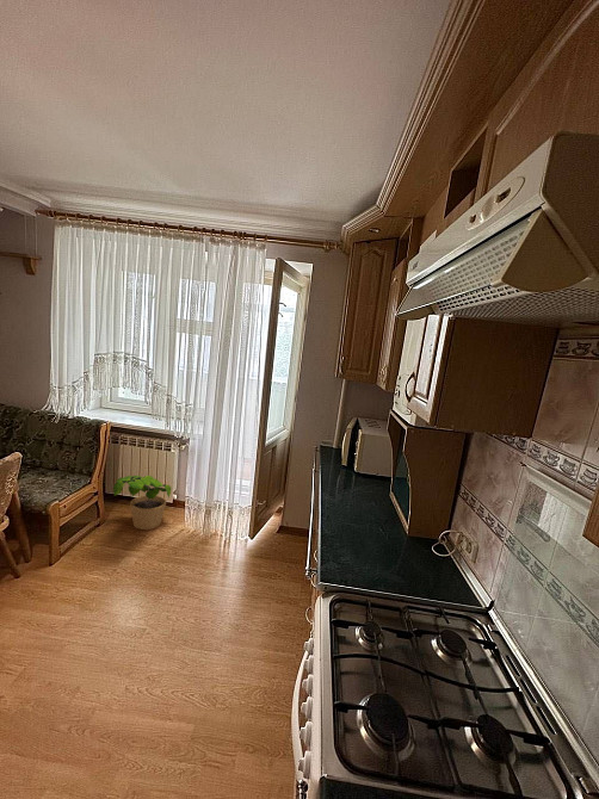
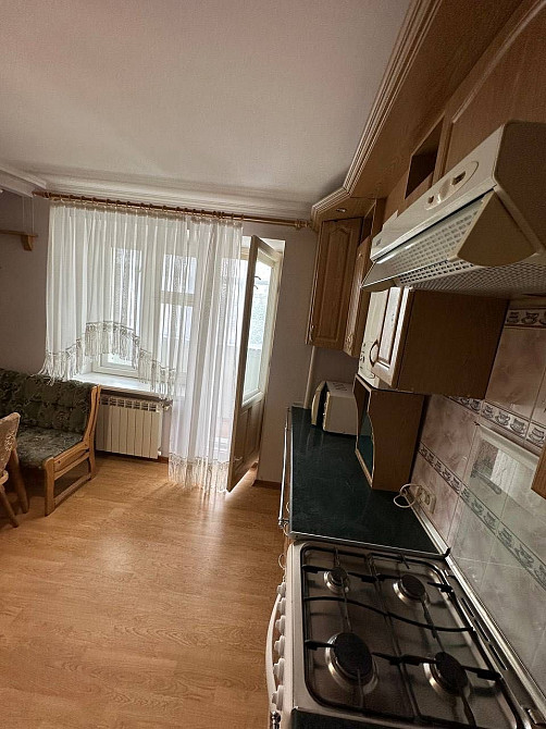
- potted plant [112,475,172,531]
